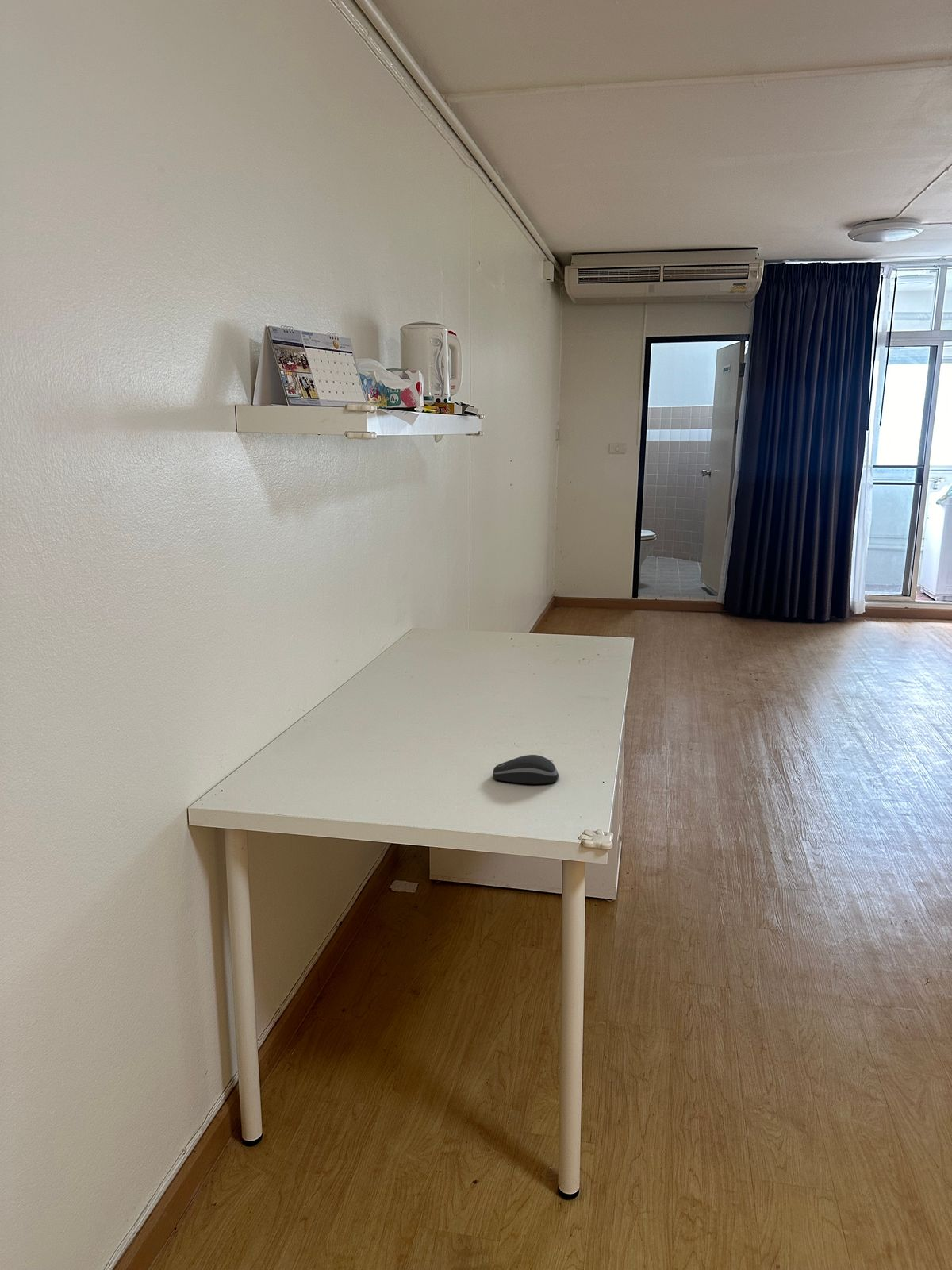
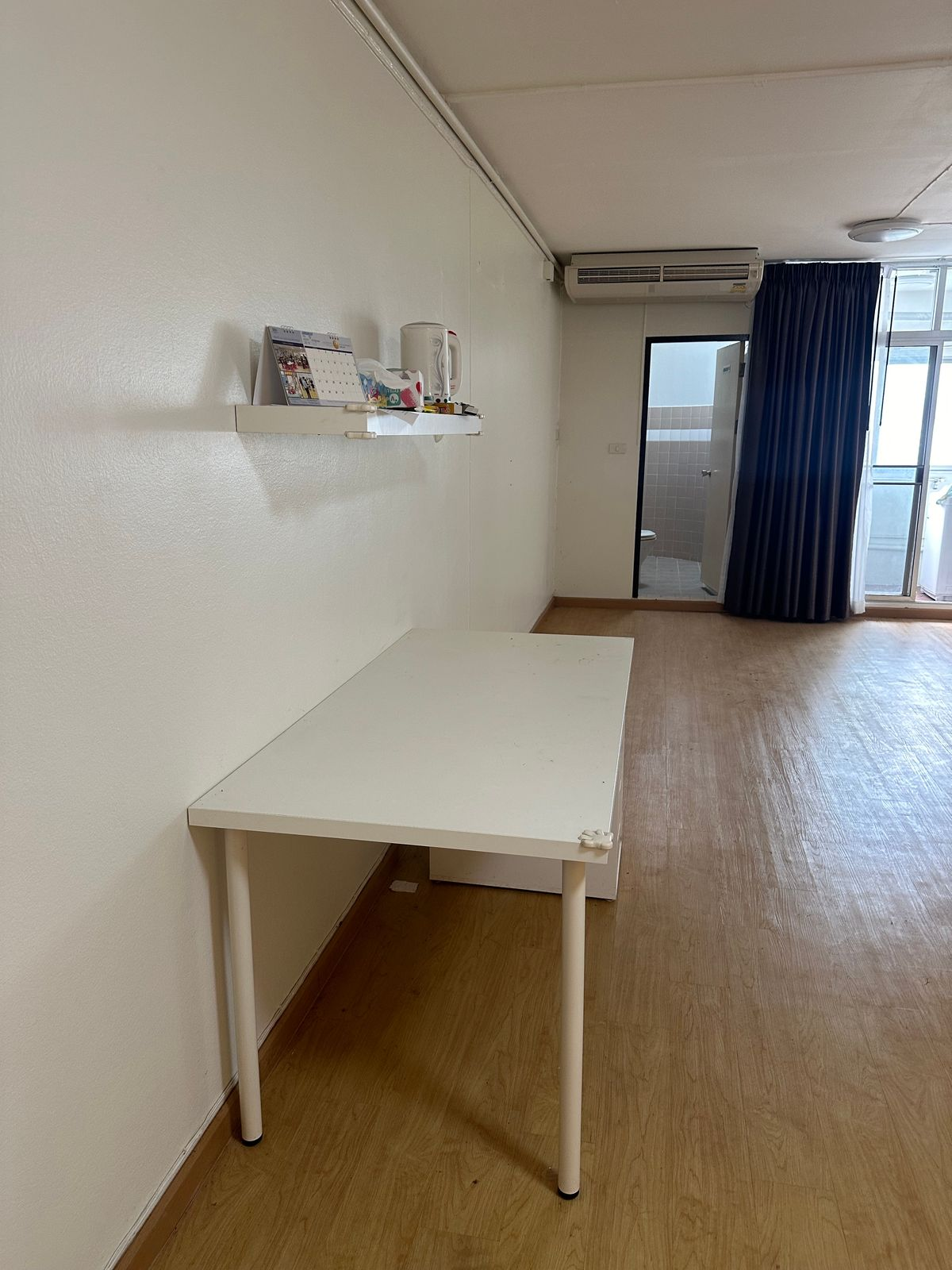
- computer mouse [492,754,559,785]
